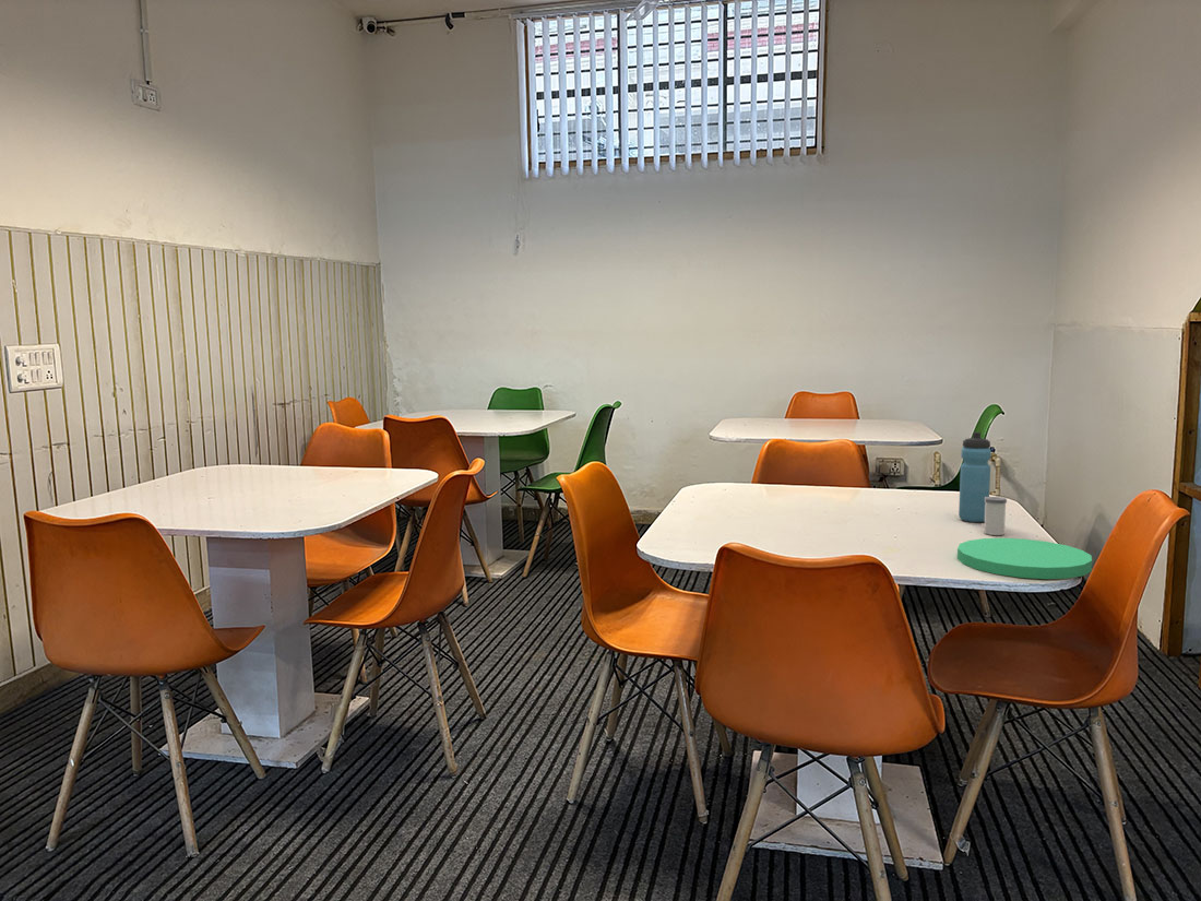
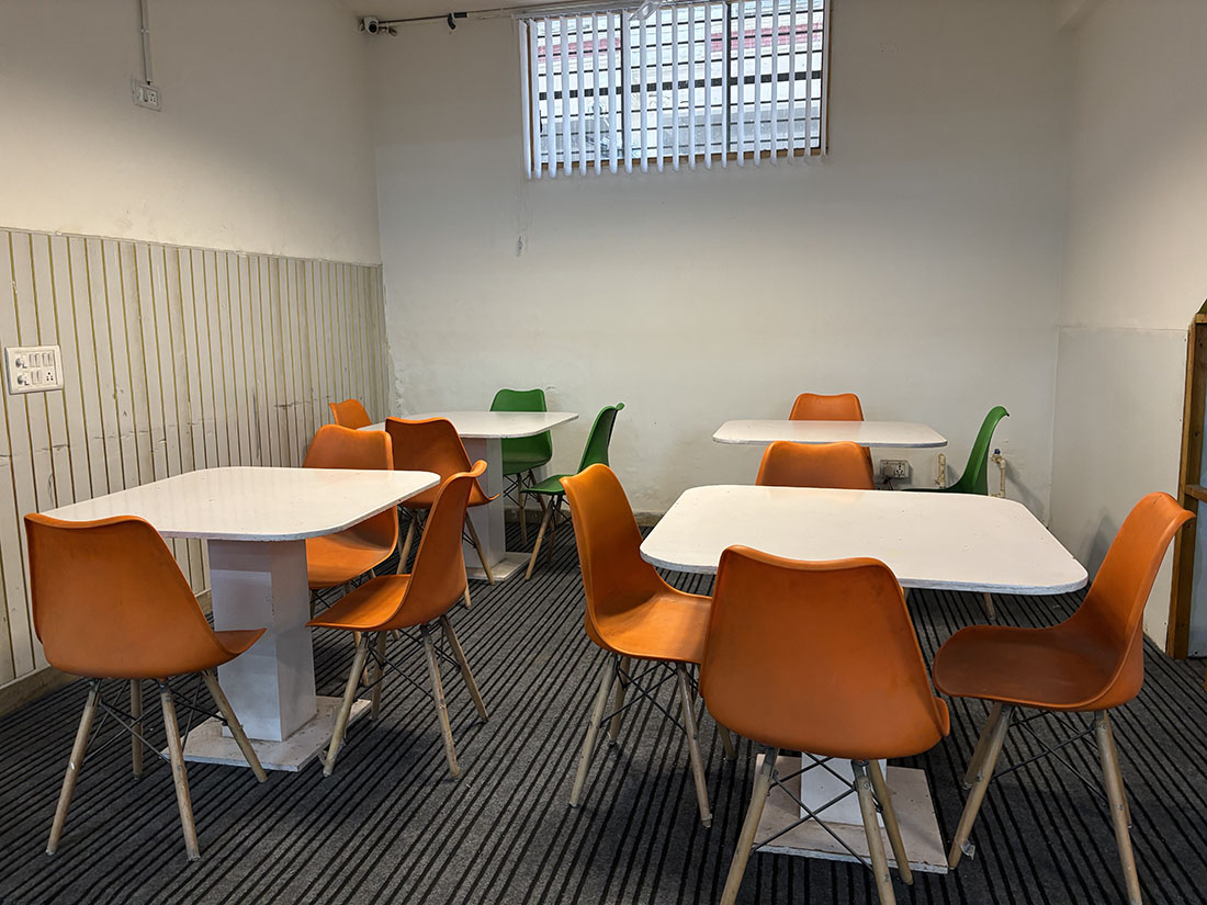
- plate [956,537,1093,580]
- water bottle [958,431,992,523]
- salt shaker [983,496,1008,536]
